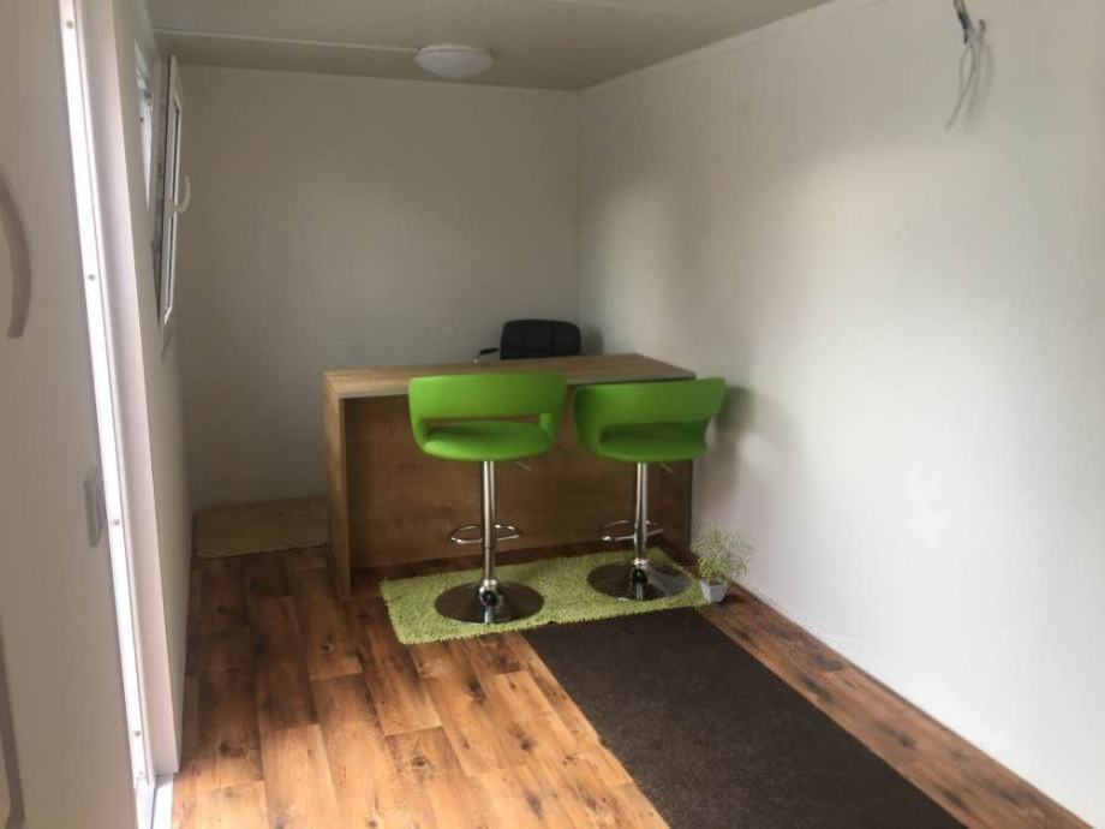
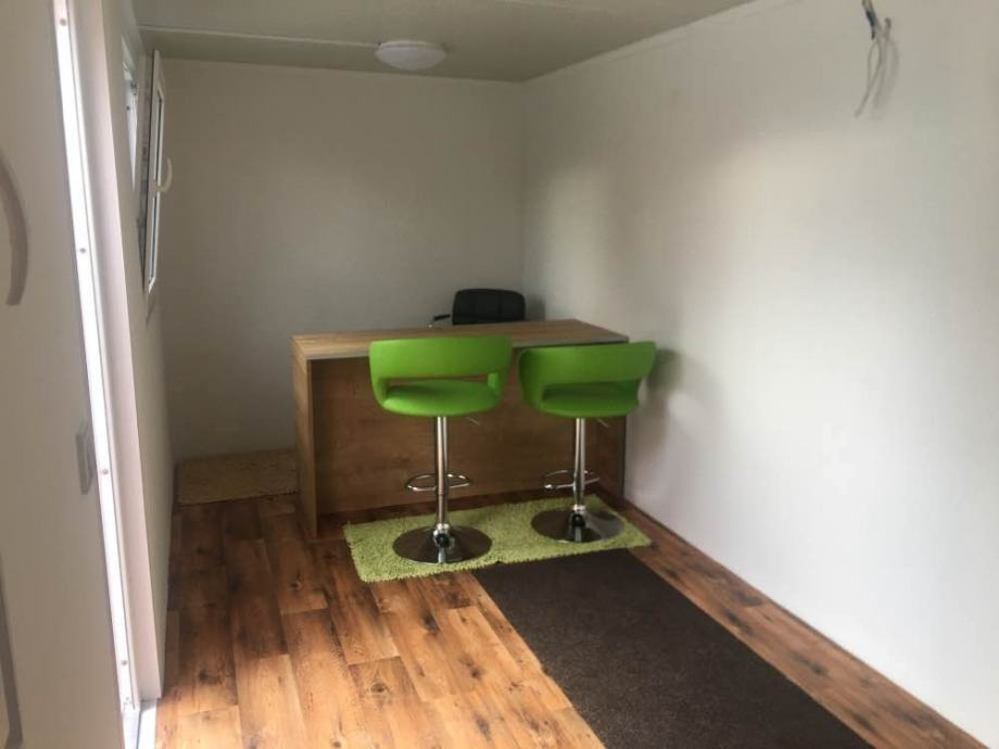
- potted plant [688,523,760,604]
